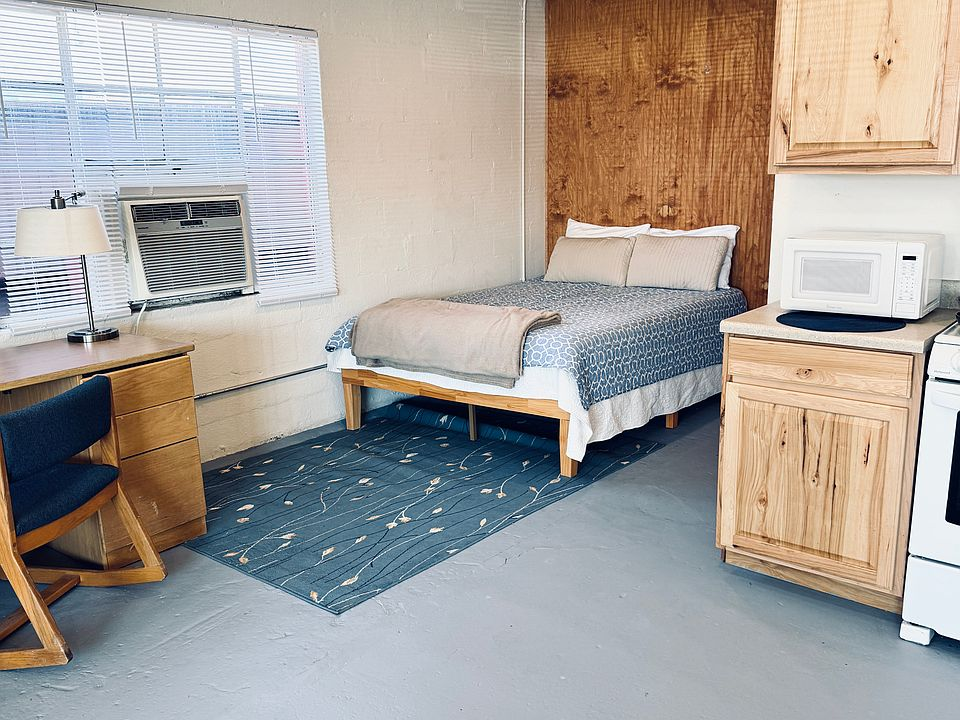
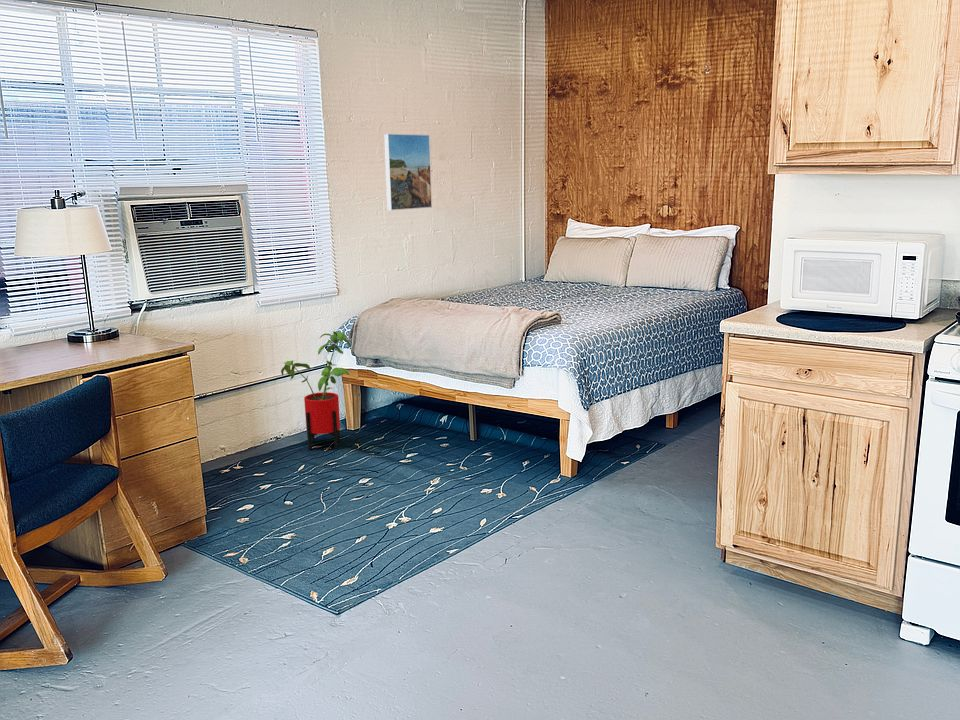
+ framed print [383,133,433,211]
+ house plant [280,330,352,451]
